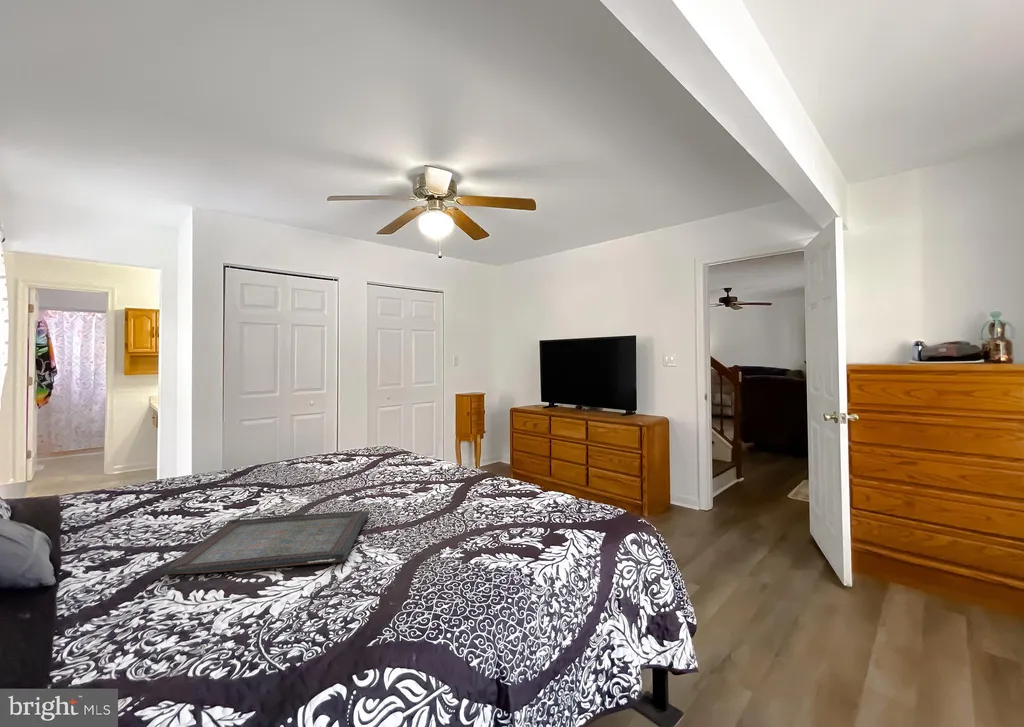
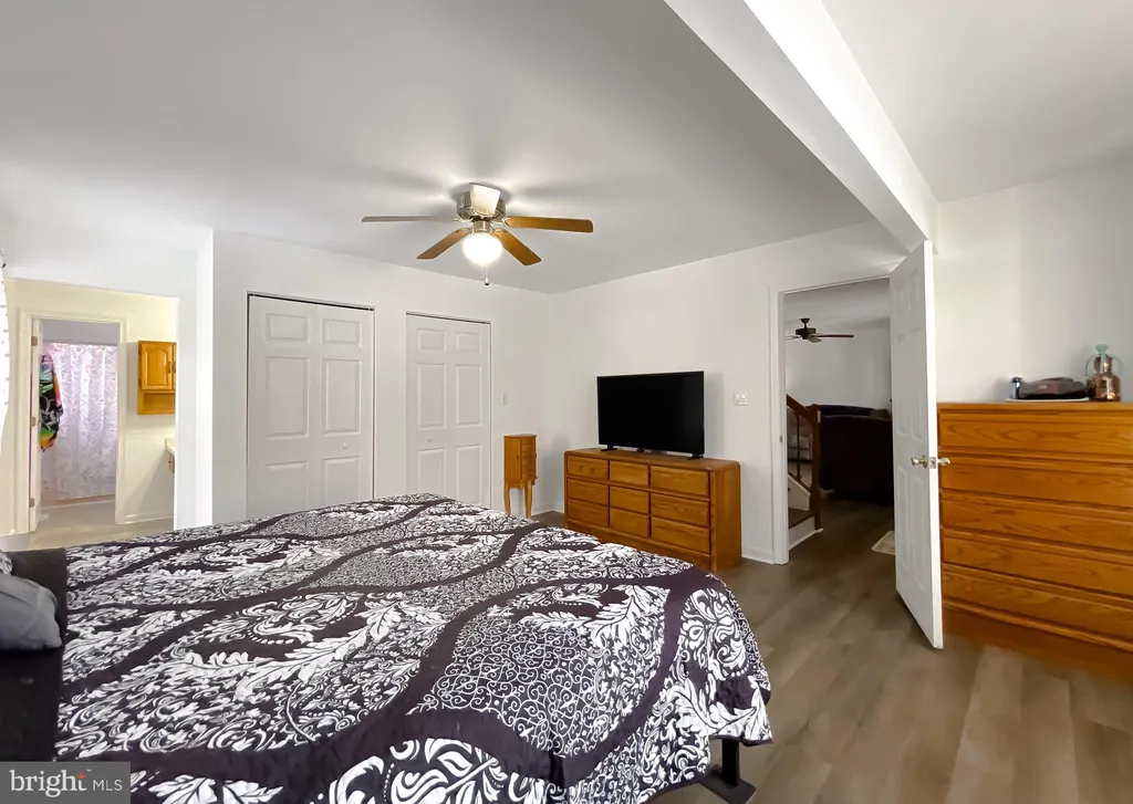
- serving tray [160,509,371,576]
